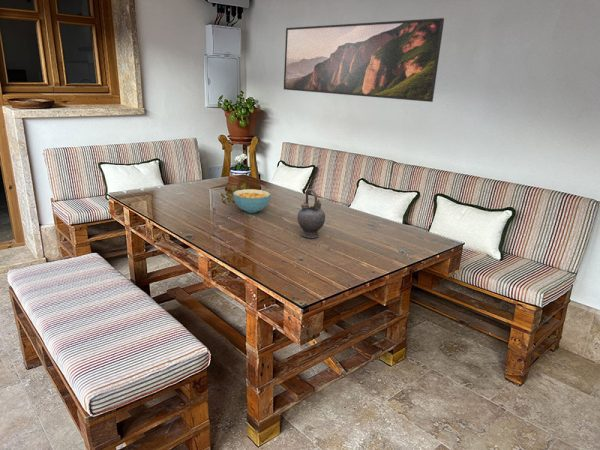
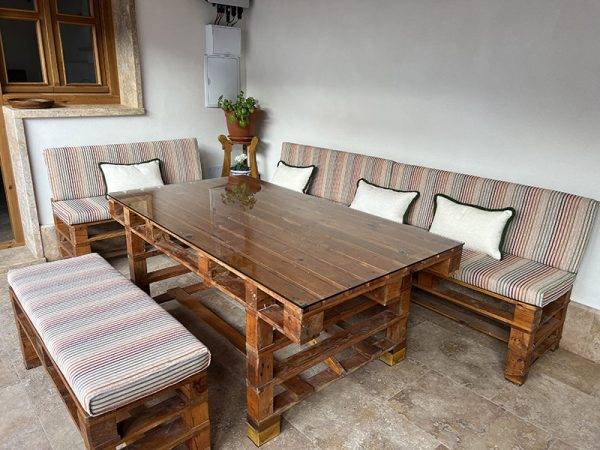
- cereal bowl [232,188,272,214]
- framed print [283,17,445,103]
- teapot [297,188,326,239]
